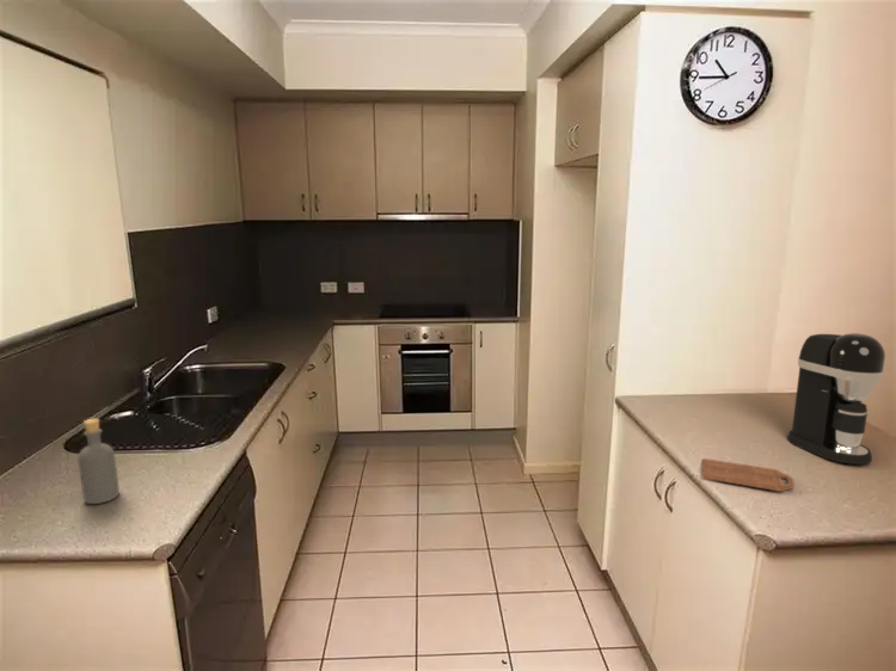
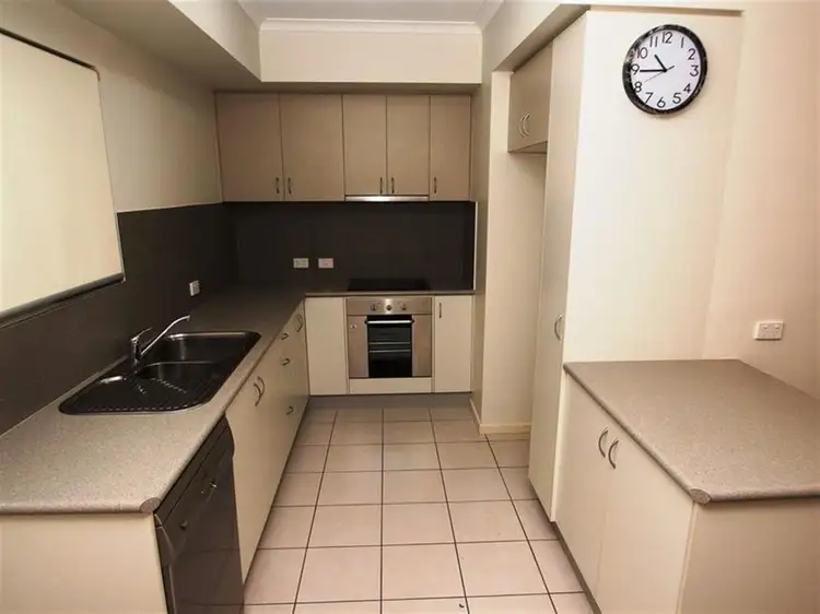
- bottle [76,418,121,505]
- cutting board [701,457,796,493]
- coffee maker [786,332,886,466]
